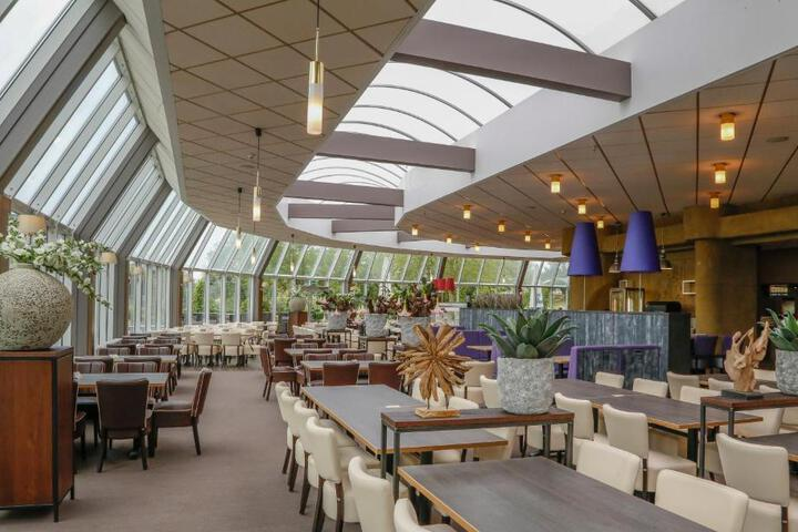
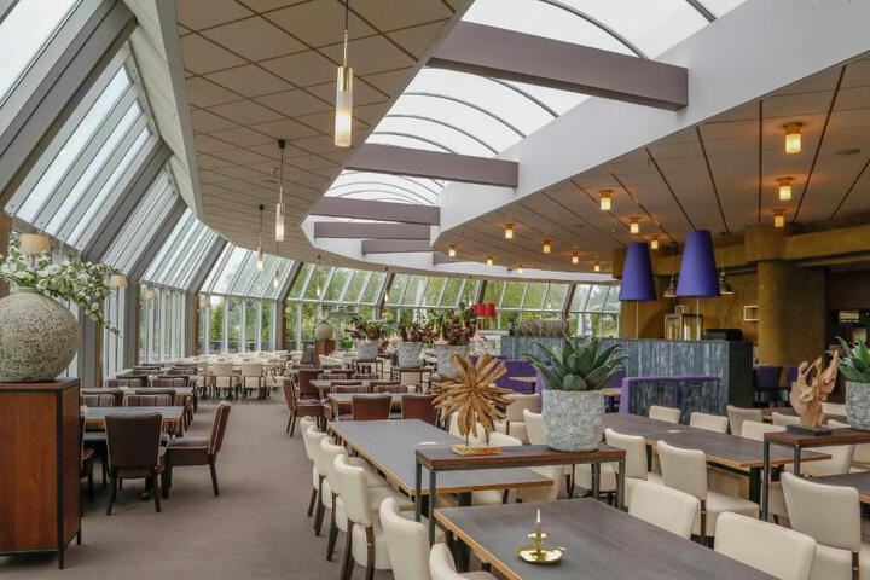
+ candle holder [515,507,567,566]
